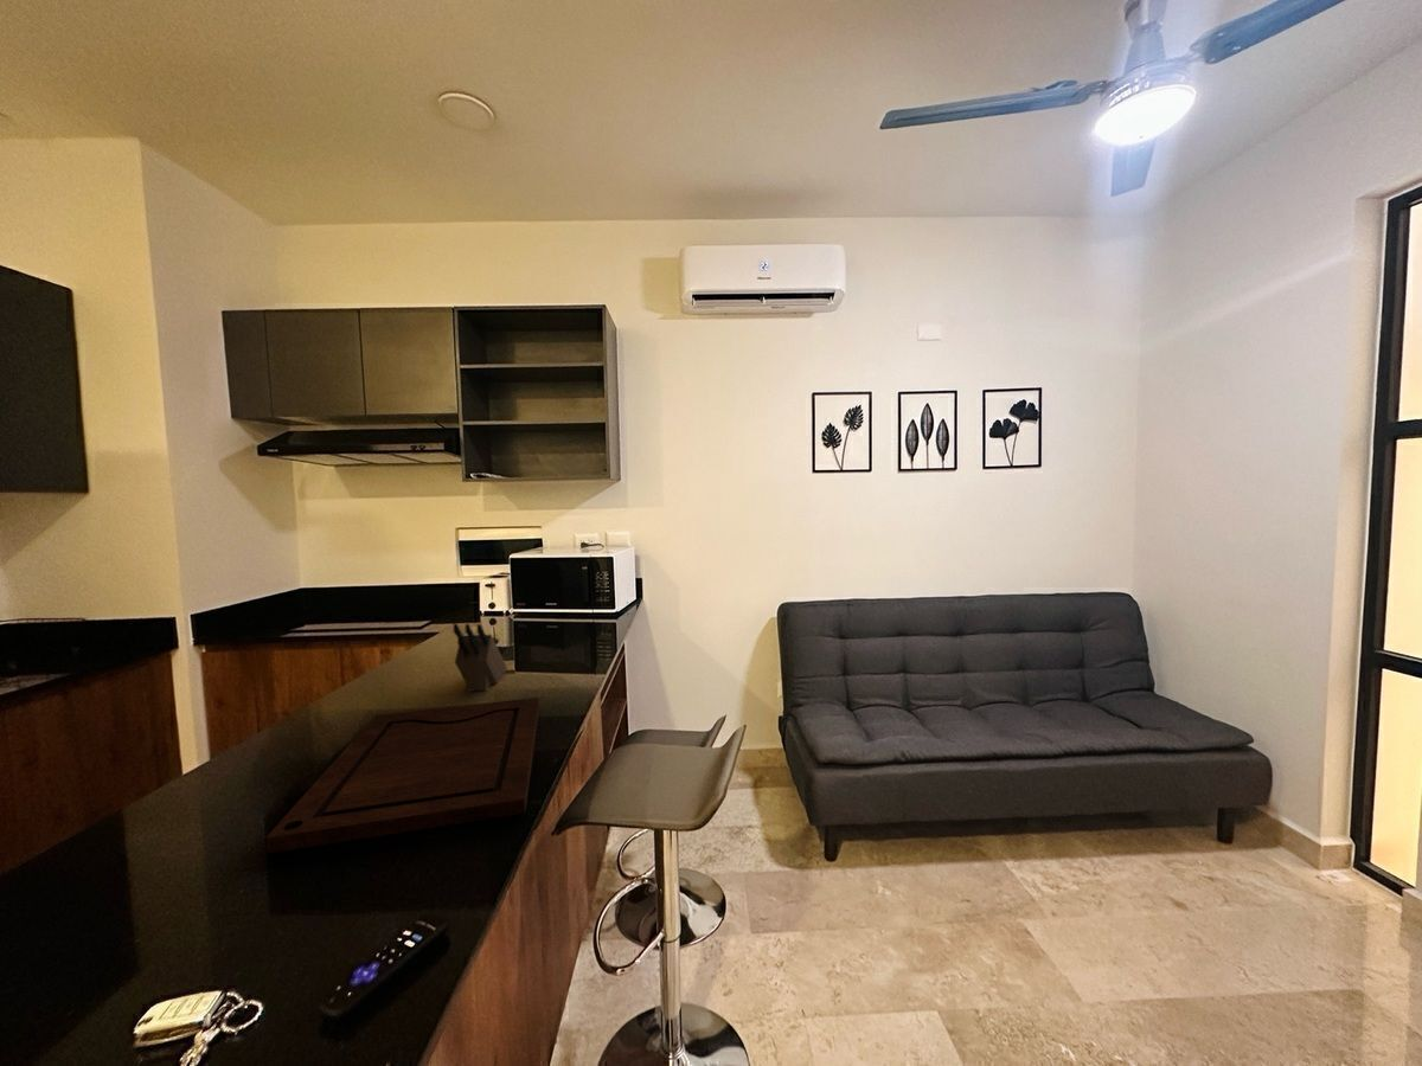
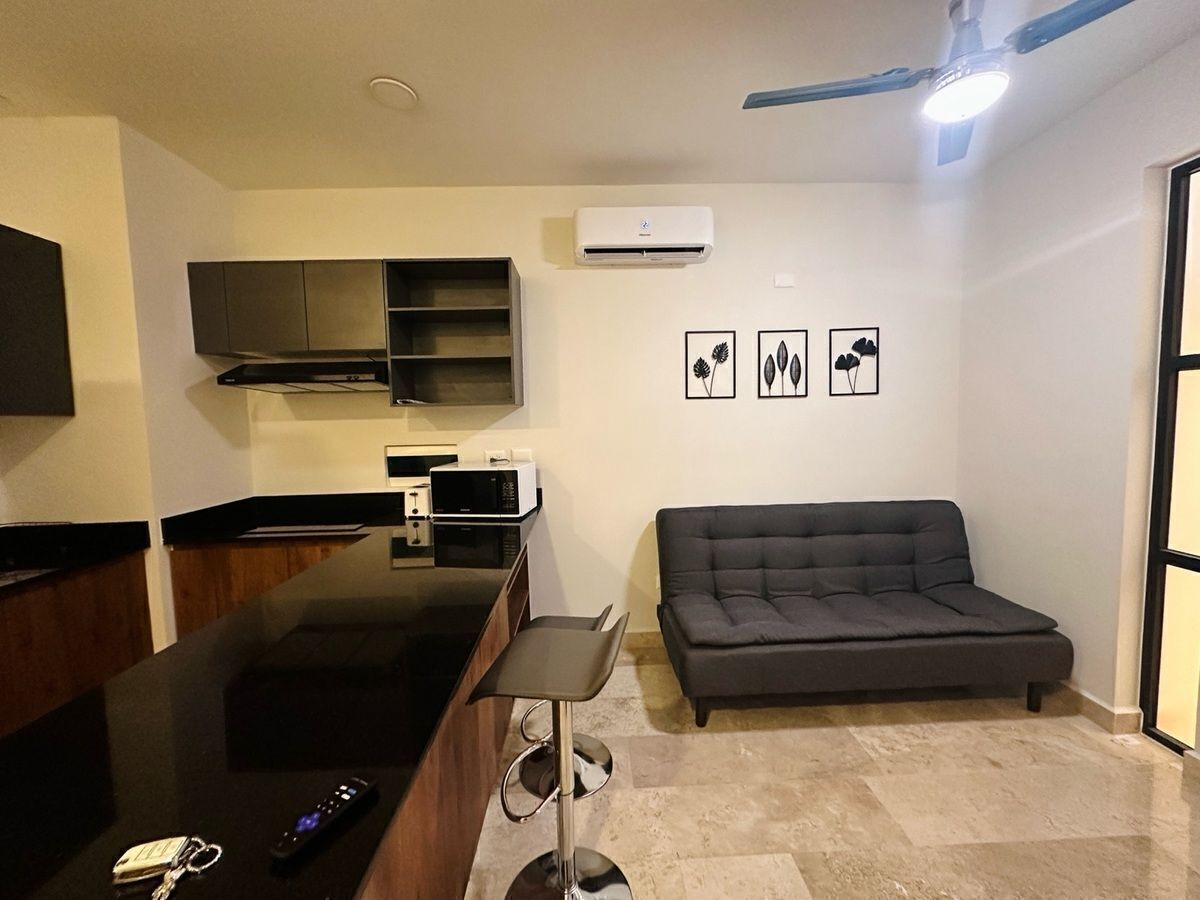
- knife block [451,622,508,693]
- cutting board [265,696,540,854]
